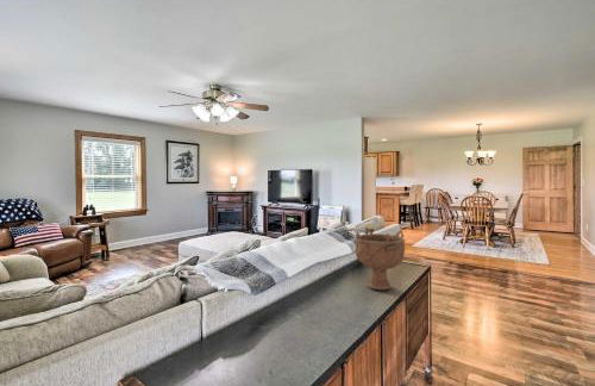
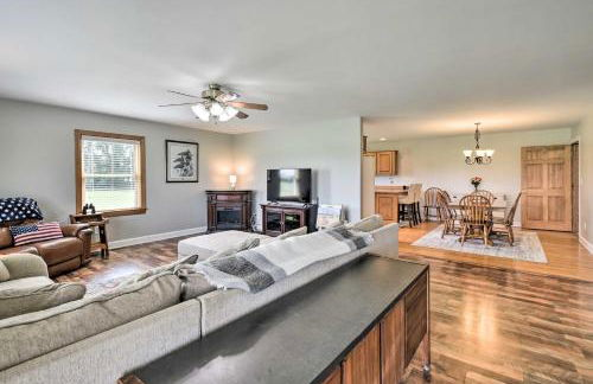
- decorative bowl [355,226,406,291]
